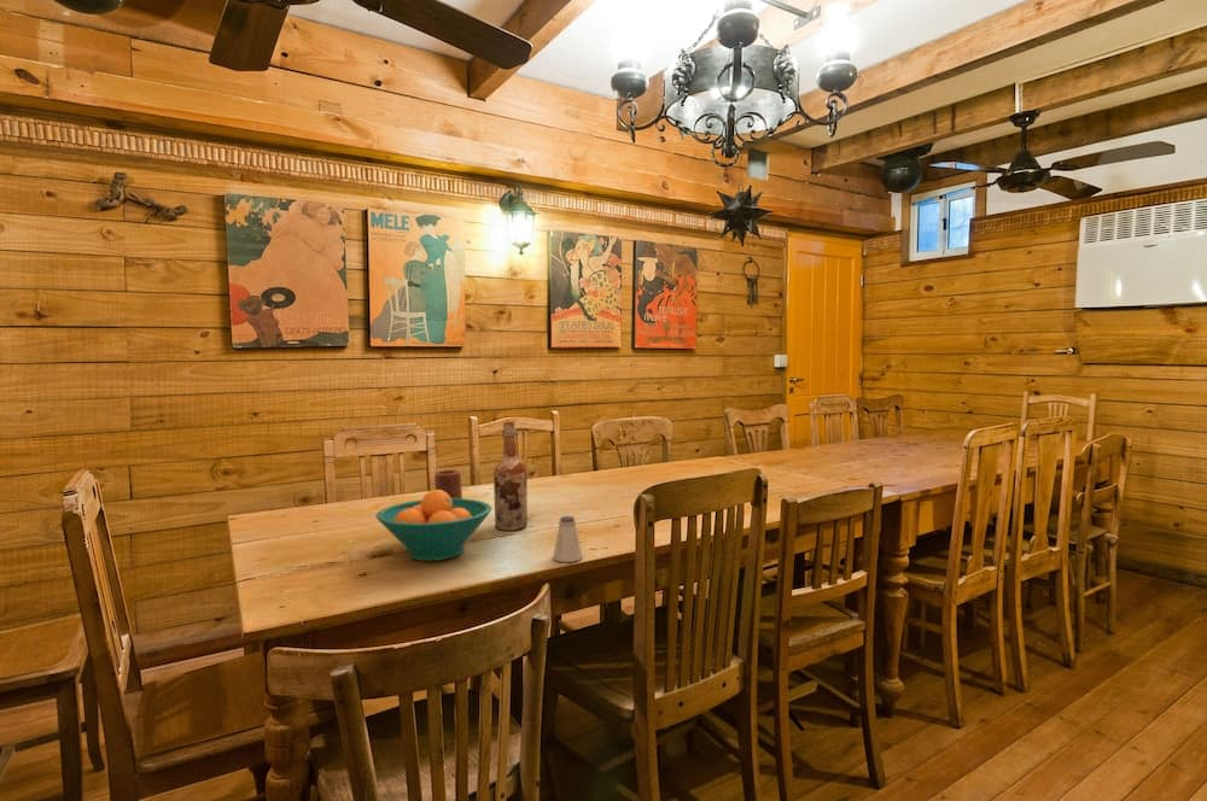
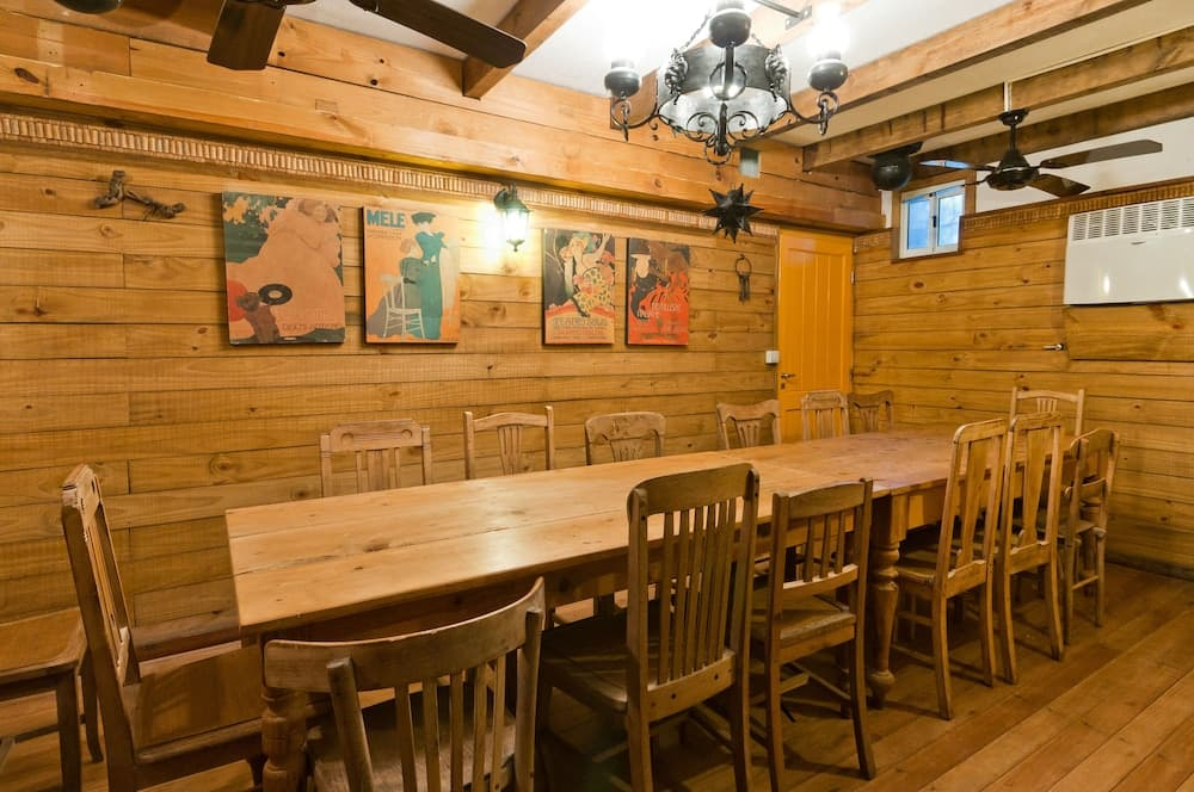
- fruit bowl [375,489,492,562]
- candle [433,468,463,498]
- saltshaker [552,515,584,563]
- wine bottle [492,421,529,532]
